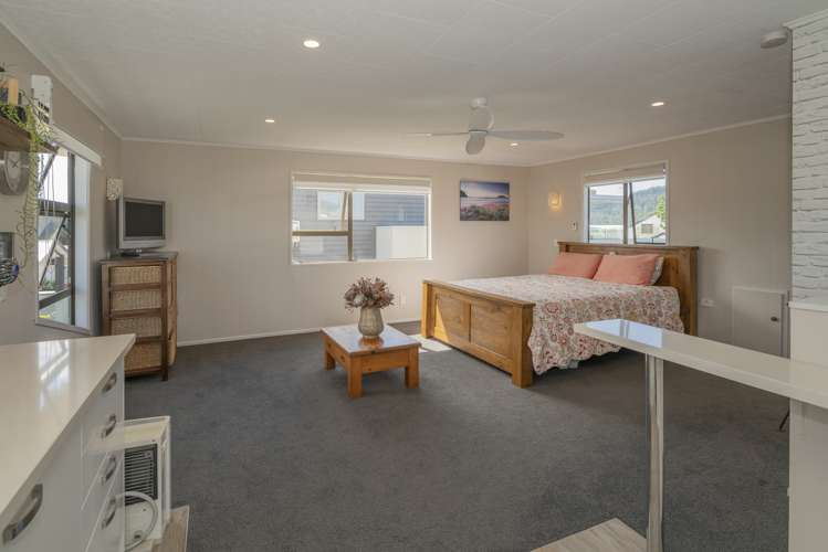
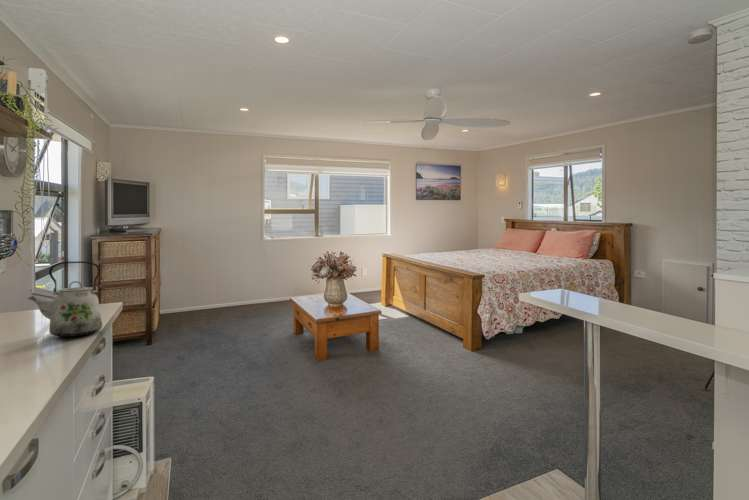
+ kettle [26,260,103,338]
